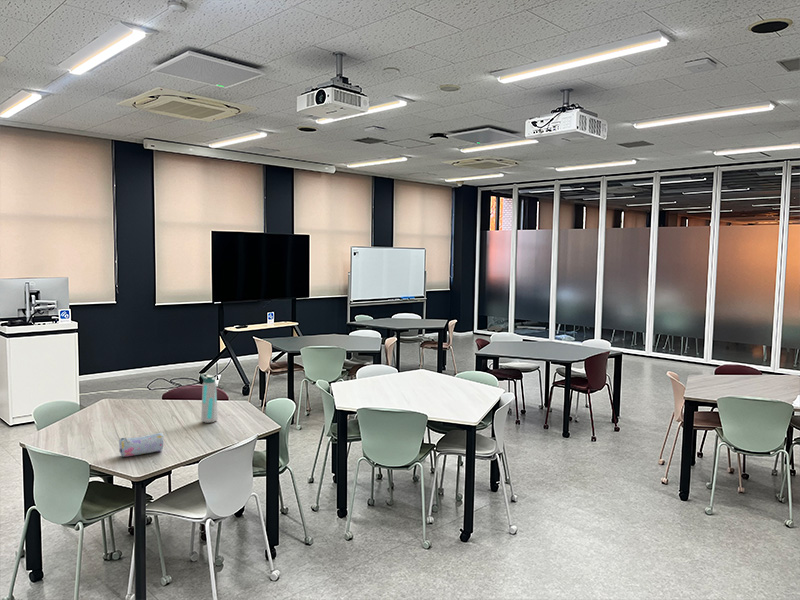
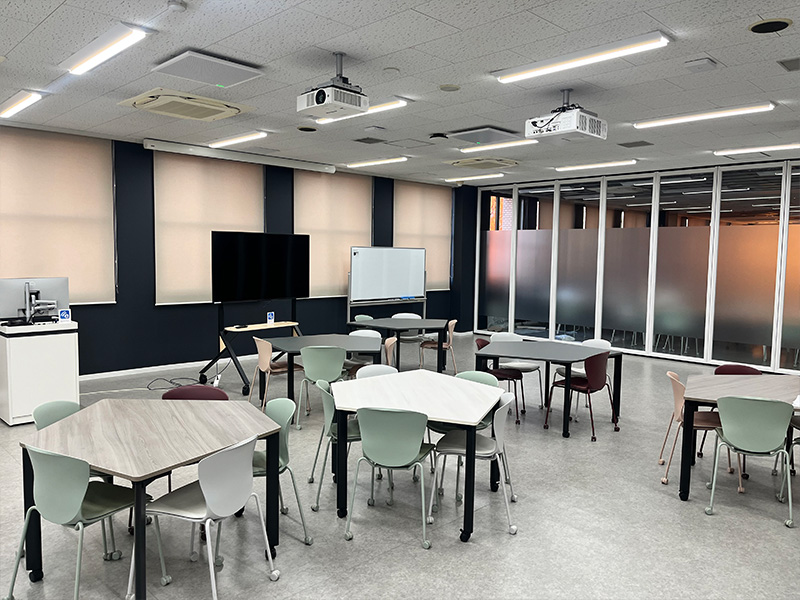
- water bottle [199,373,219,424]
- pencil case [118,432,165,458]
